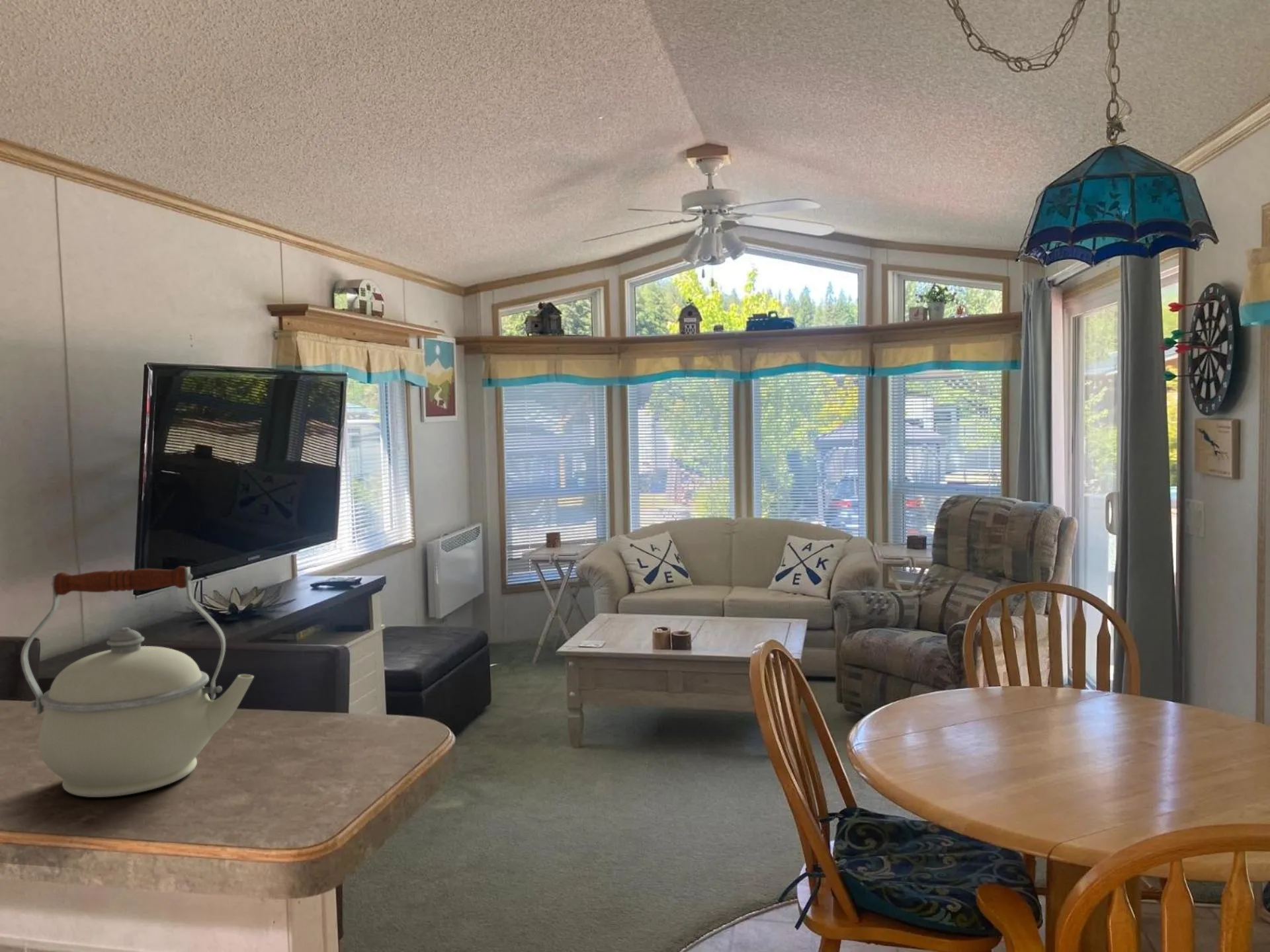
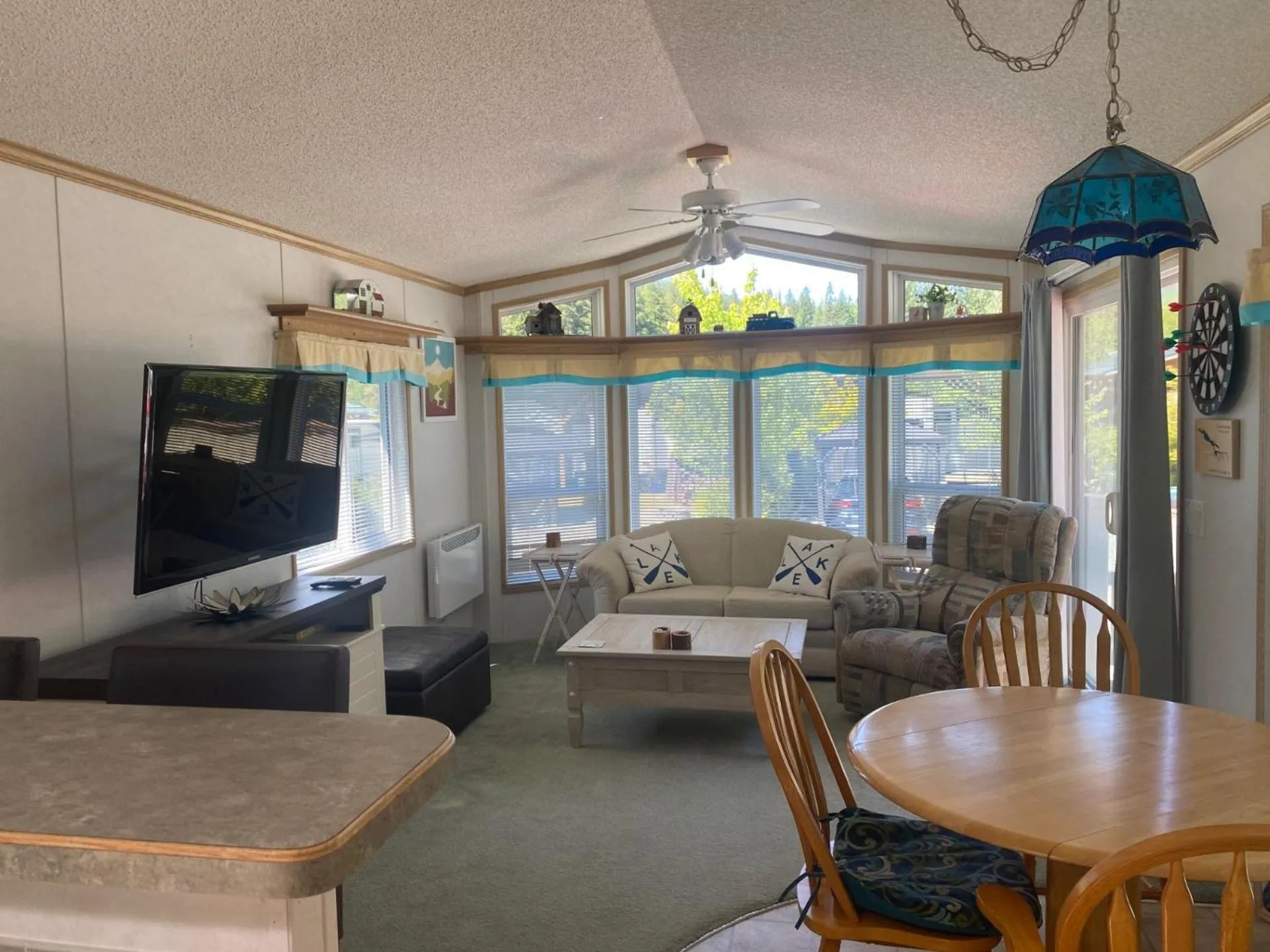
- kettle [20,565,255,798]
